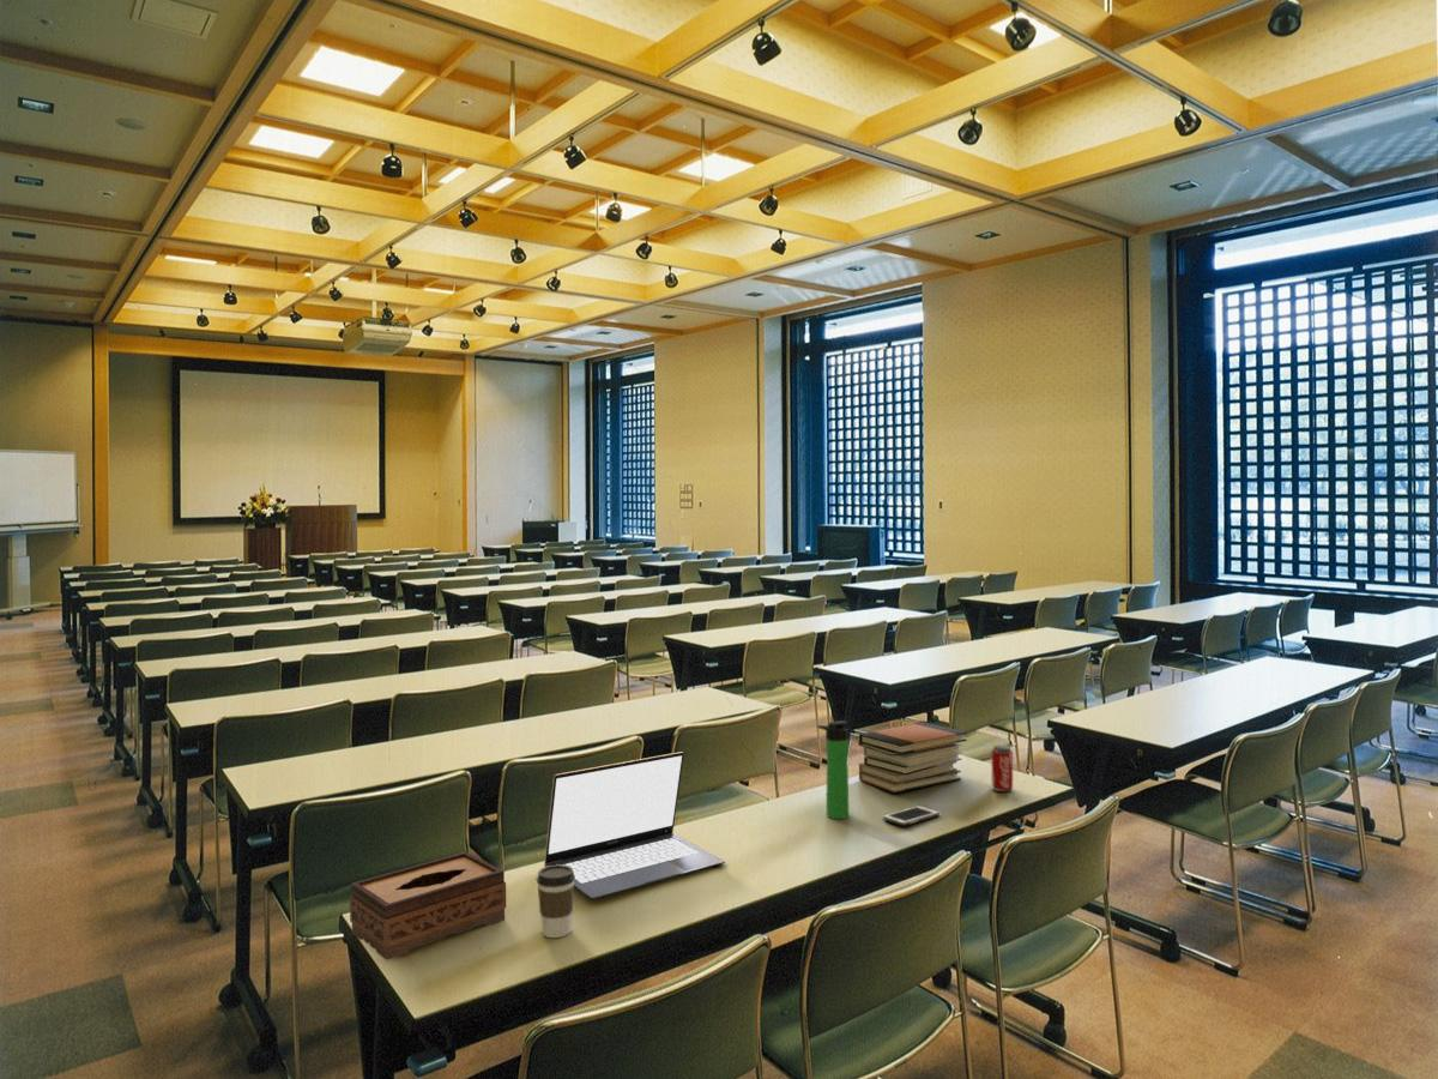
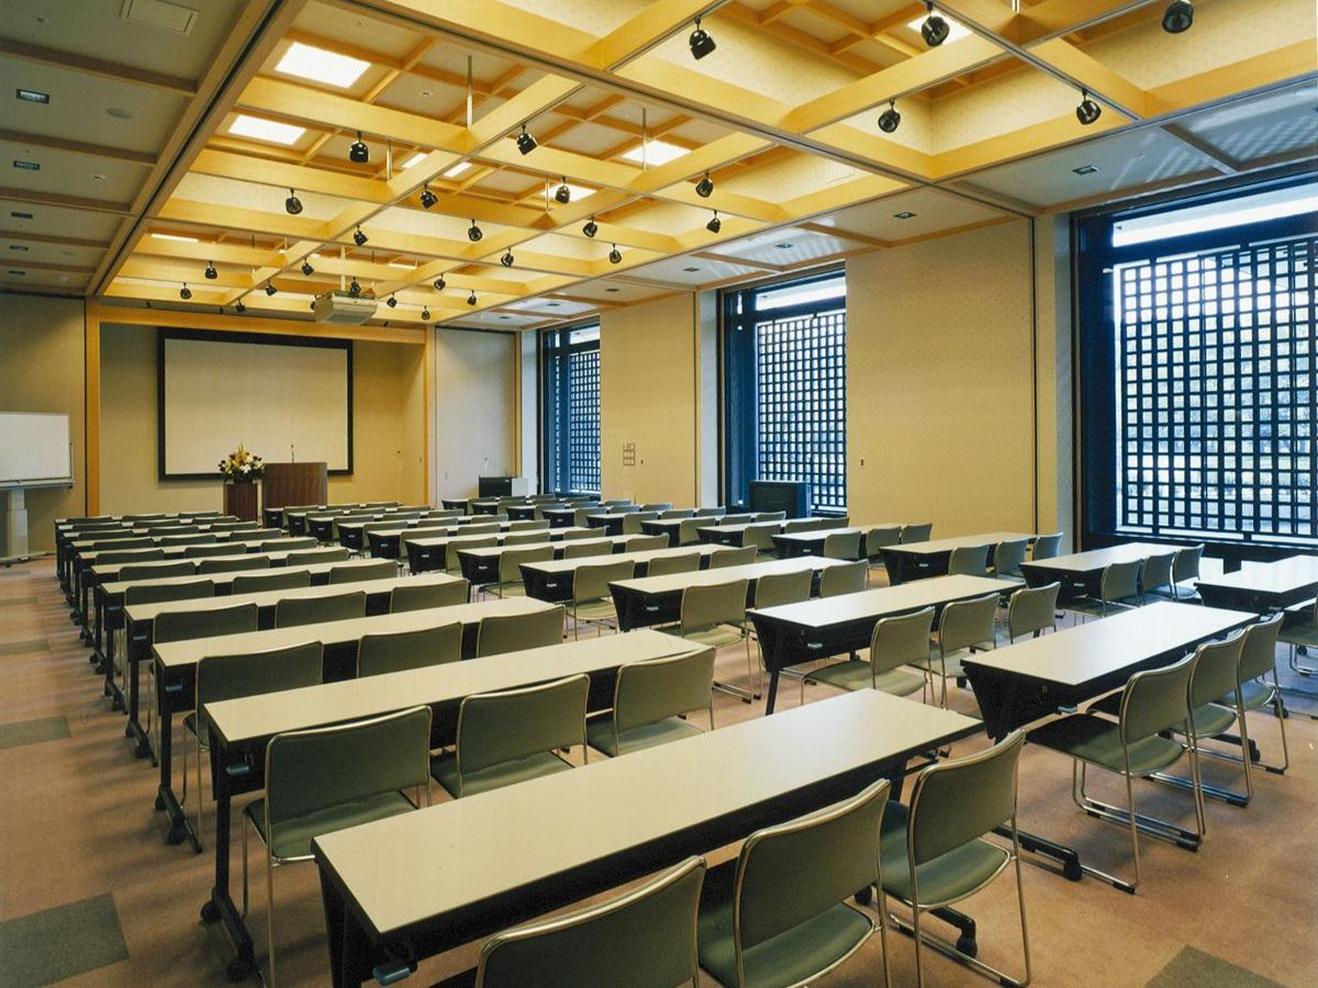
- cell phone [882,804,941,827]
- laptop [543,751,726,900]
- coffee cup [536,864,575,939]
- tissue box [349,850,507,962]
- book stack [857,722,968,794]
- bottle [816,719,850,820]
- beverage can [991,745,1014,792]
